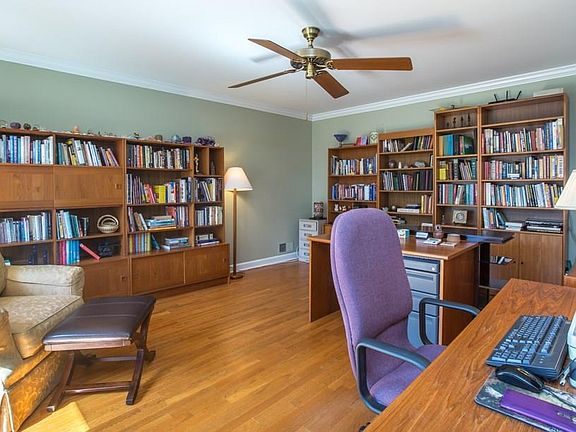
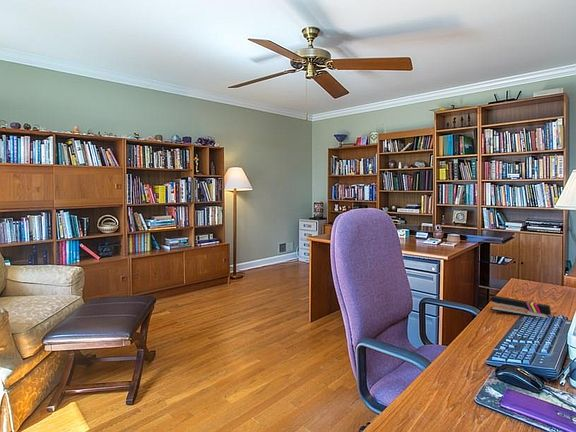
+ stapler [489,295,552,319]
